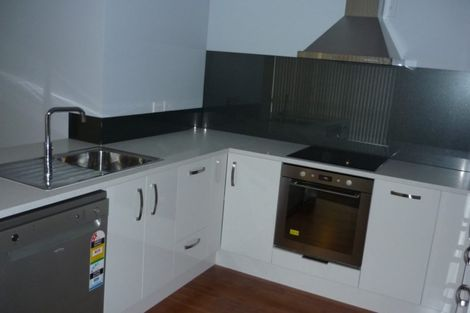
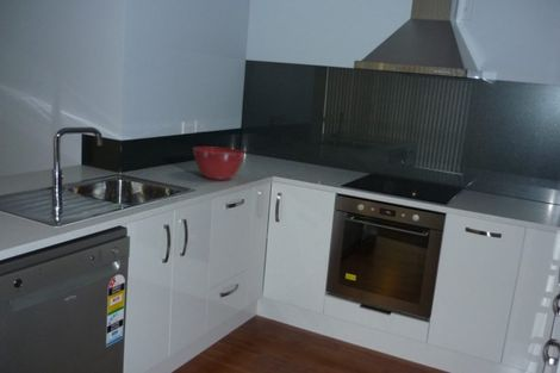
+ mixing bowl [192,145,247,181]
